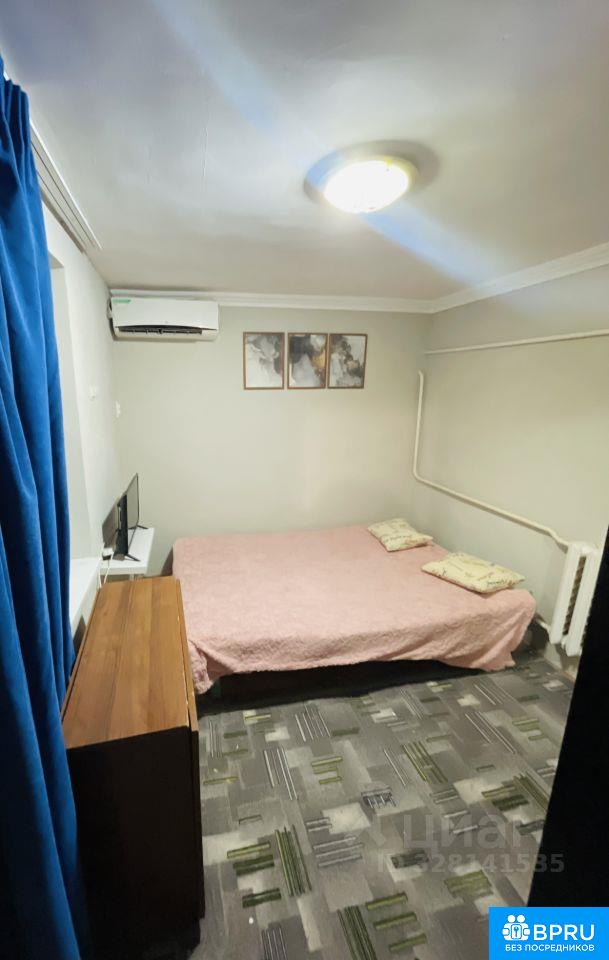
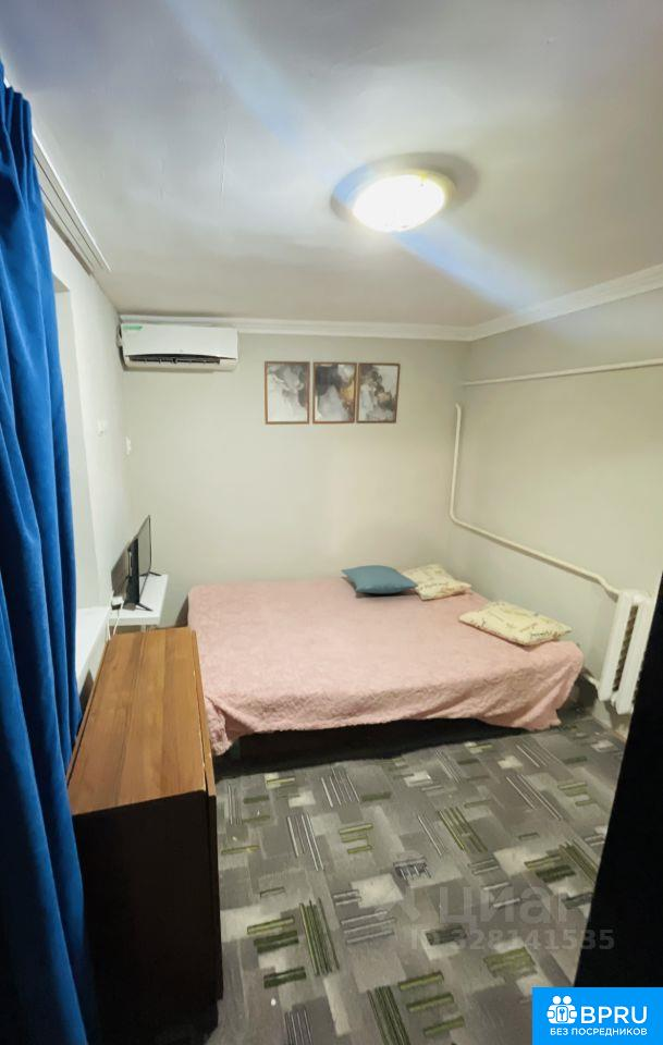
+ pillow [340,564,419,594]
